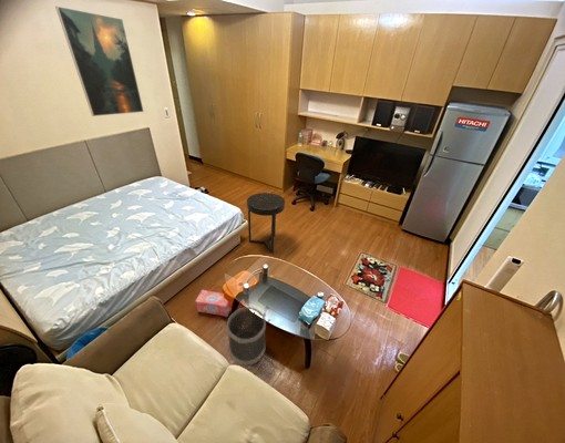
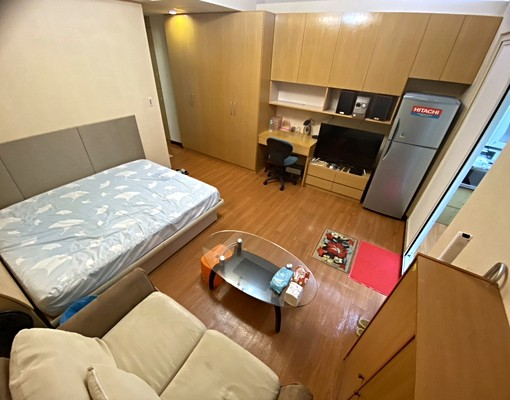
- side table [246,192,286,254]
- wastebasket [226,306,267,368]
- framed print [54,4,145,117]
- box [195,289,230,318]
